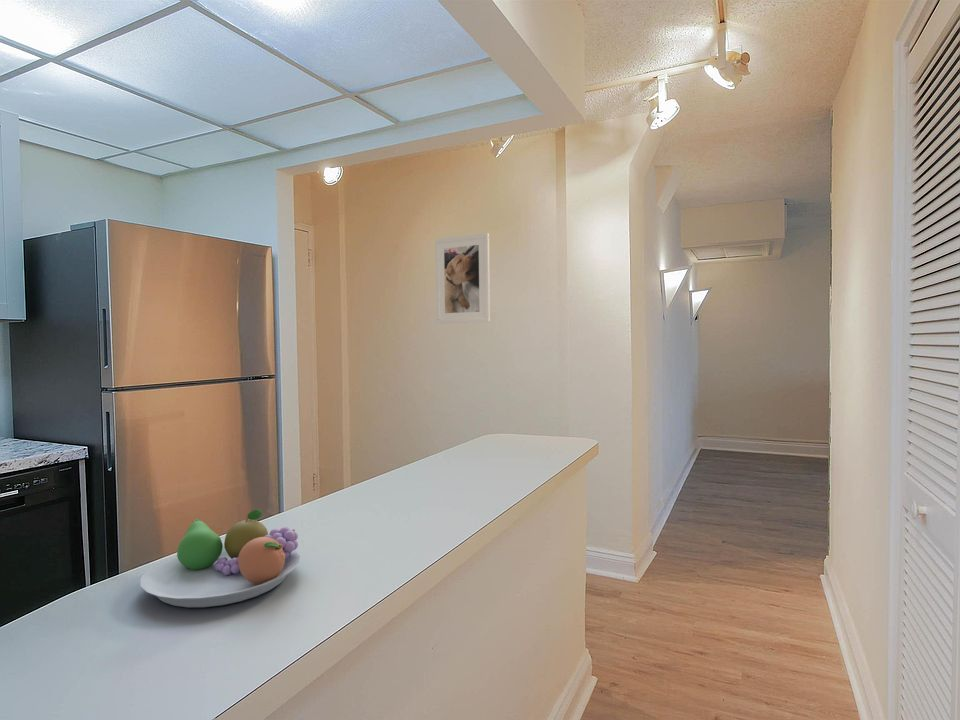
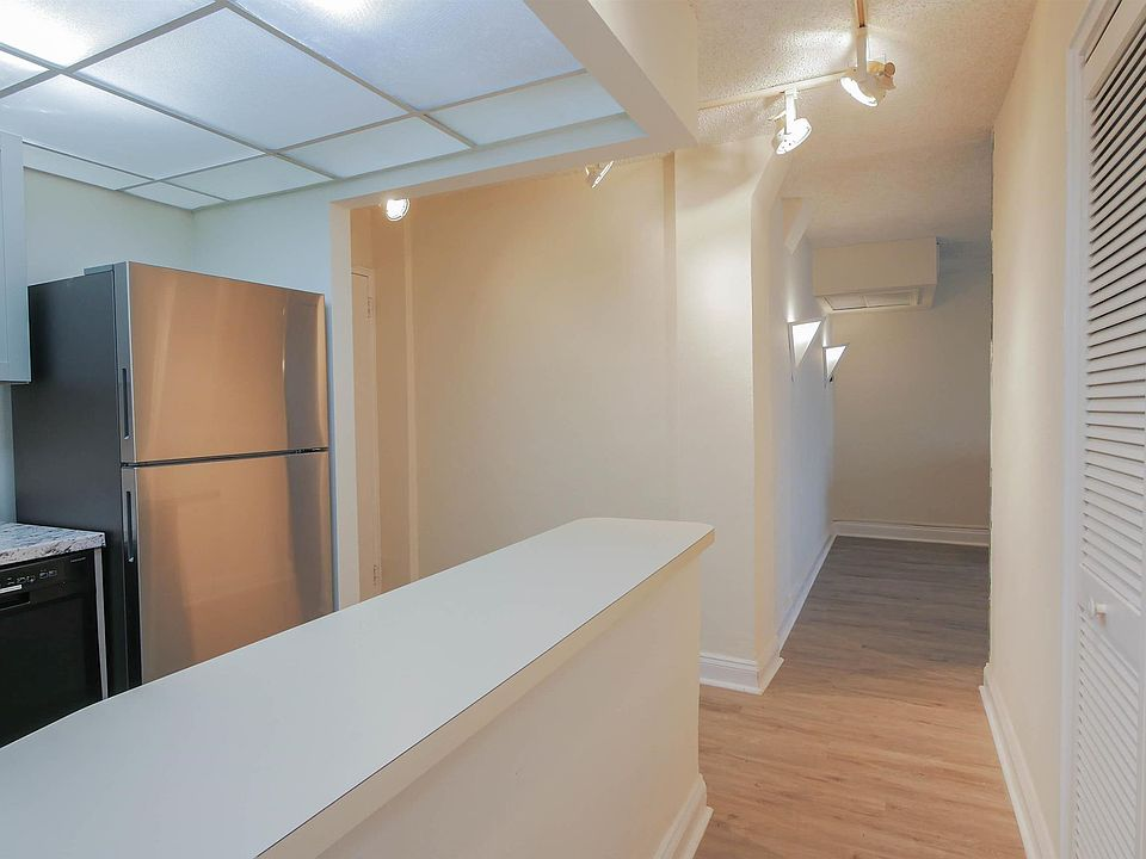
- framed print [434,232,491,325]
- fruit bowl [140,509,301,608]
